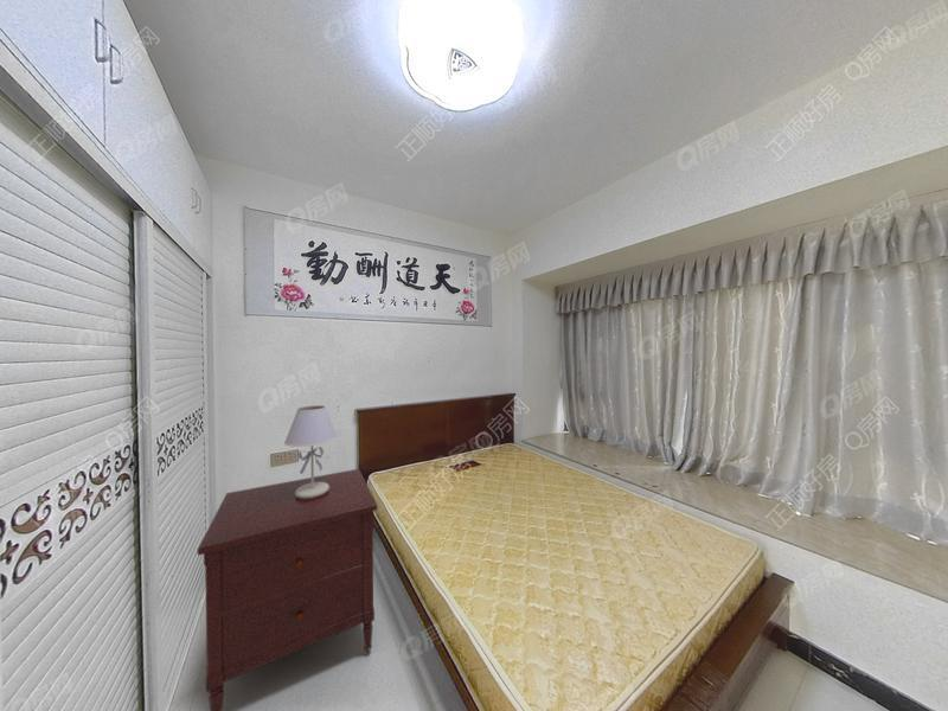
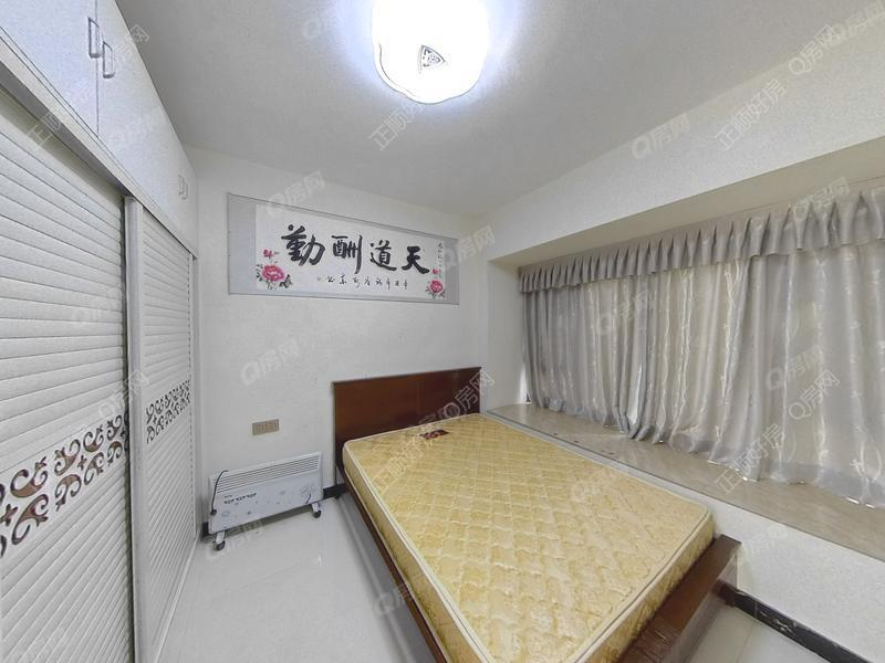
- table lamp [283,404,339,499]
- dresser [197,468,378,711]
